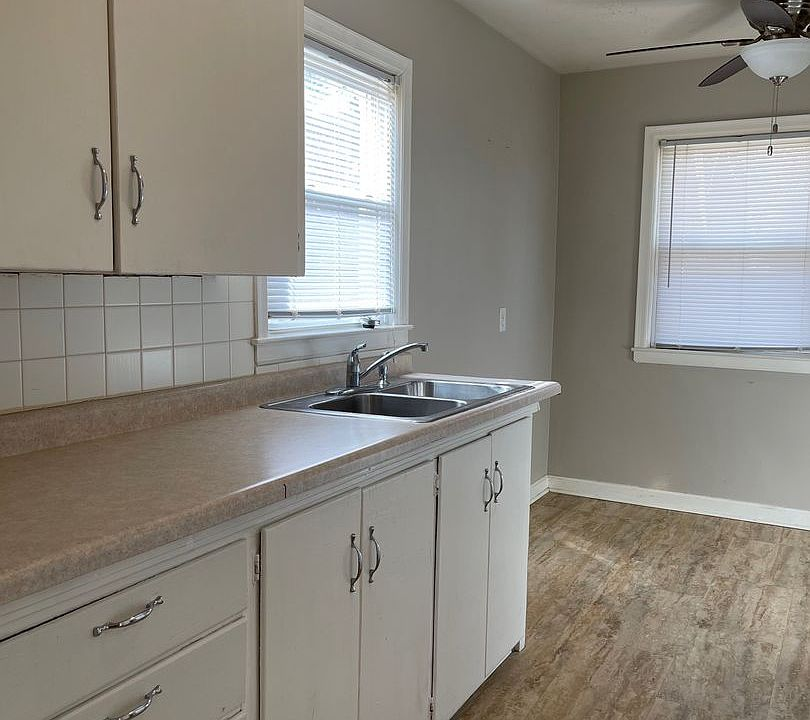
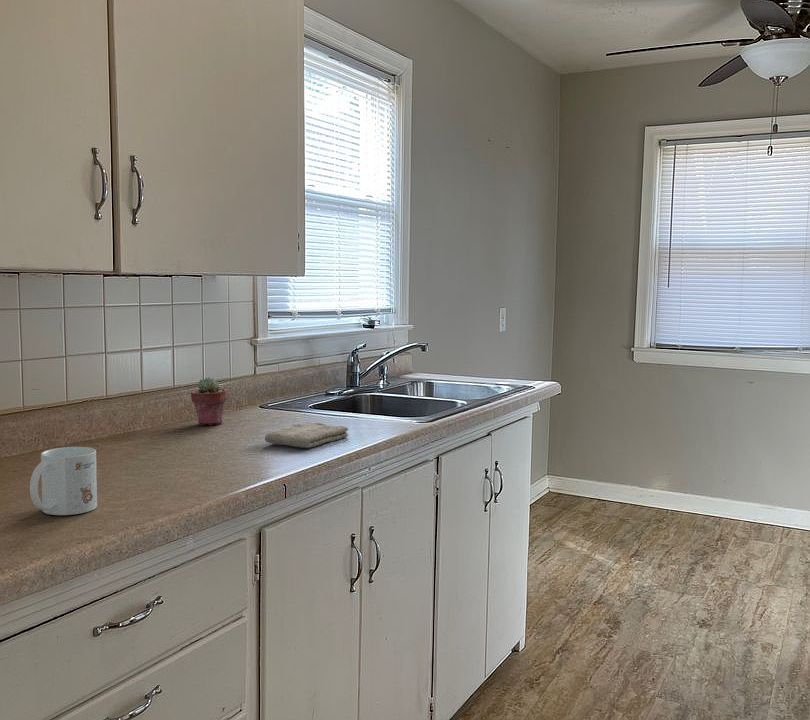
+ mug [29,446,98,516]
+ washcloth [264,422,349,449]
+ potted succulent [190,377,228,426]
